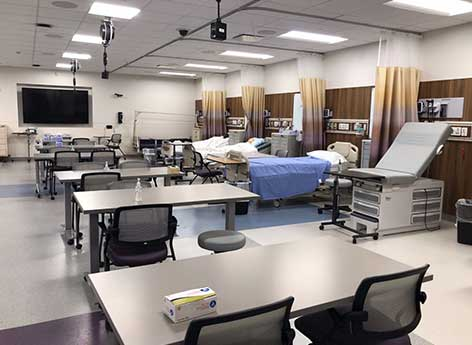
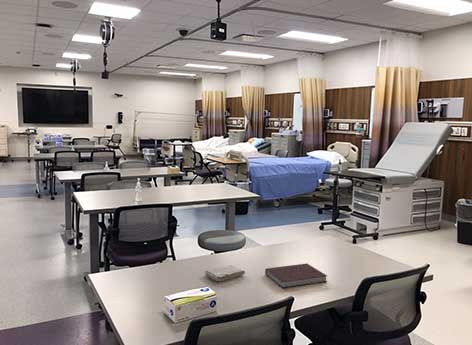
+ notebook [264,263,328,289]
+ washcloth [204,264,246,282]
